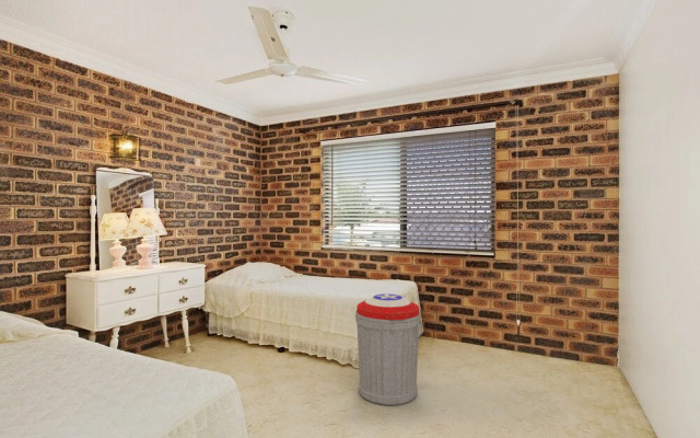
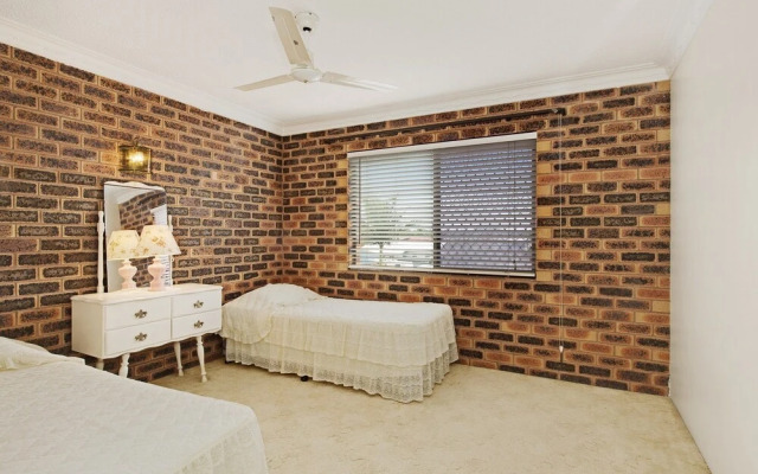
- trash can [354,292,423,406]
